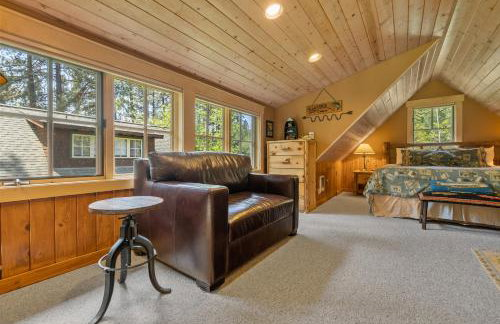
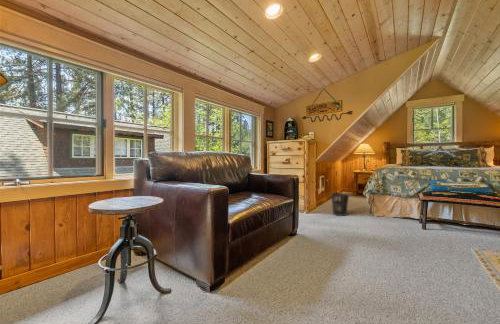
+ wastebasket [330,192,350,217]
